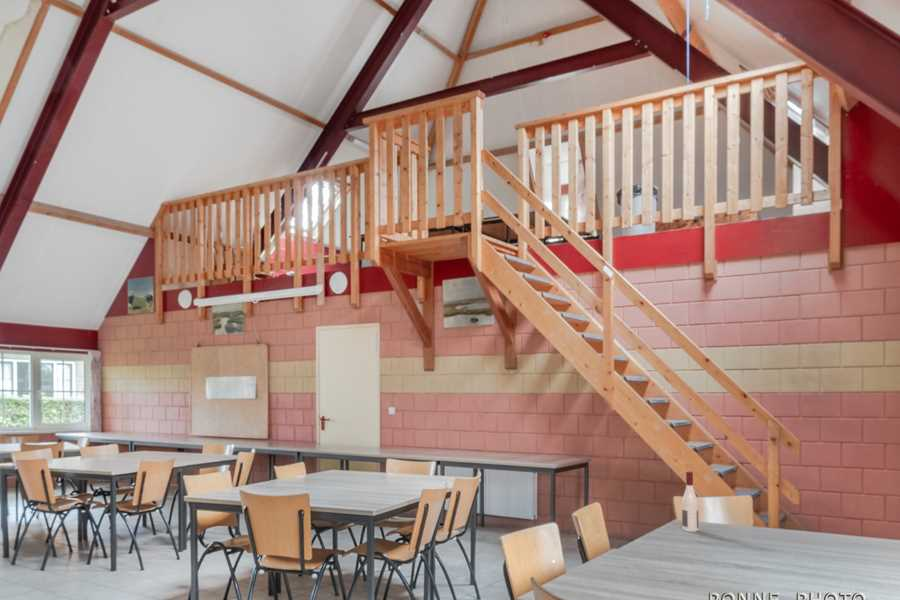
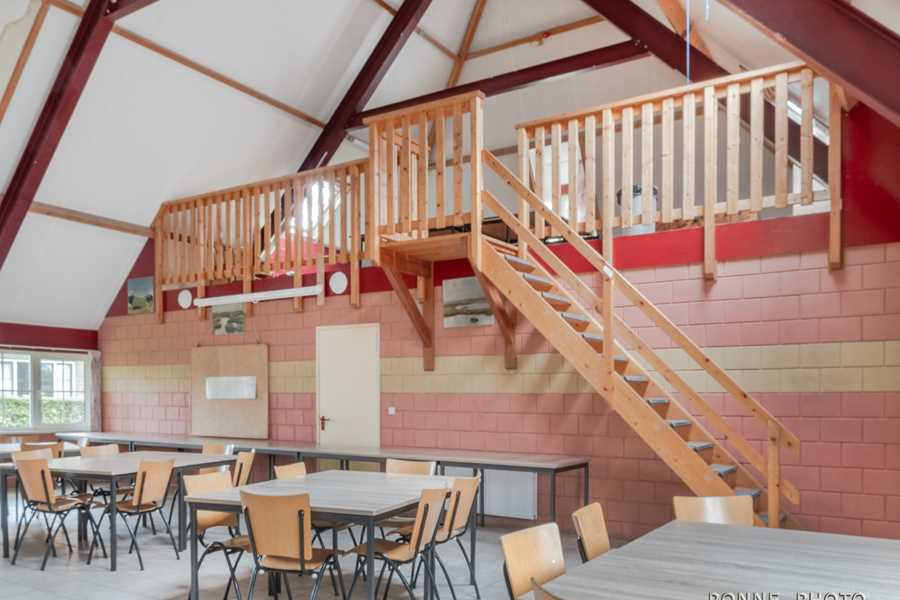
- alcohol [681,471,700,533]
